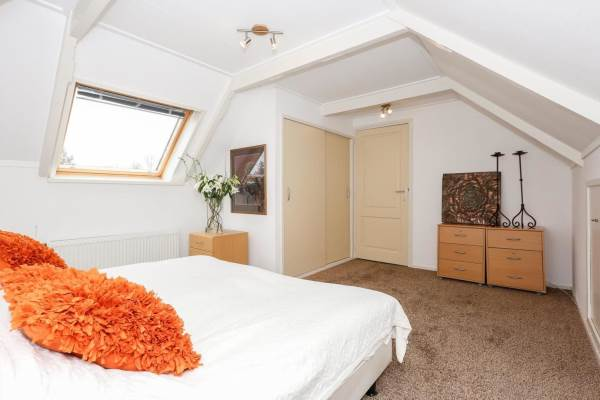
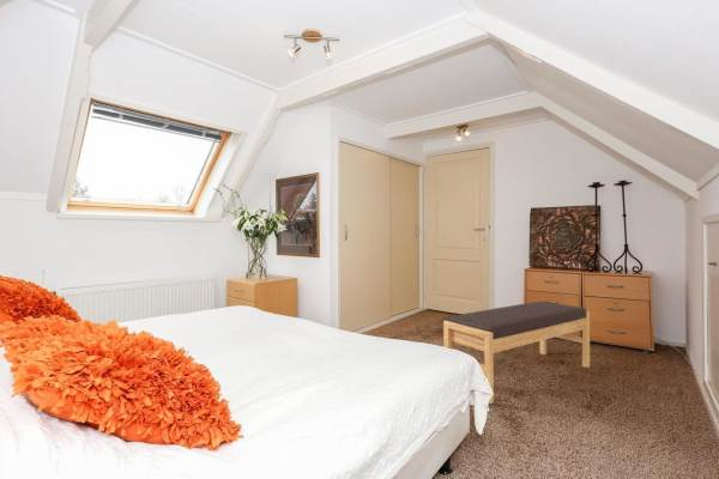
+ bench [442,301,591,405]
